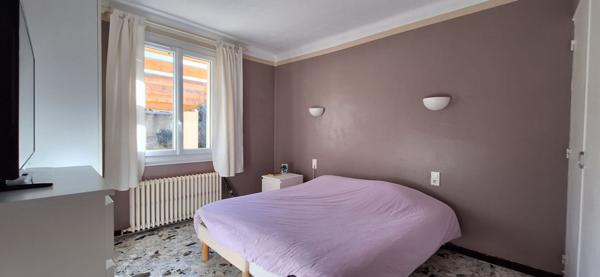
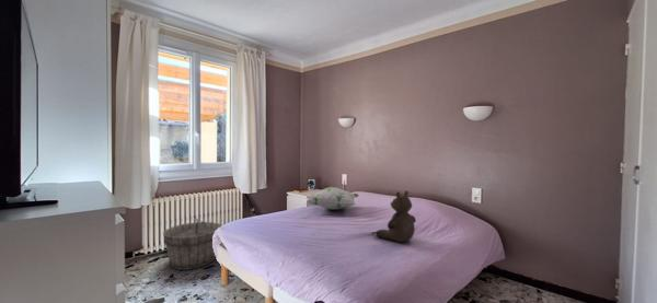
+ teddy bear [376,189,417,243]
+ wooden bucket [162,214,223,271]
+ decorative pillow [306,186,359,211]
